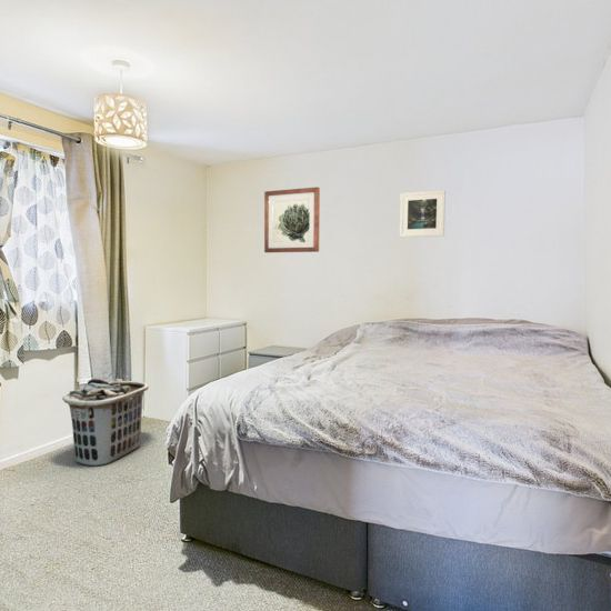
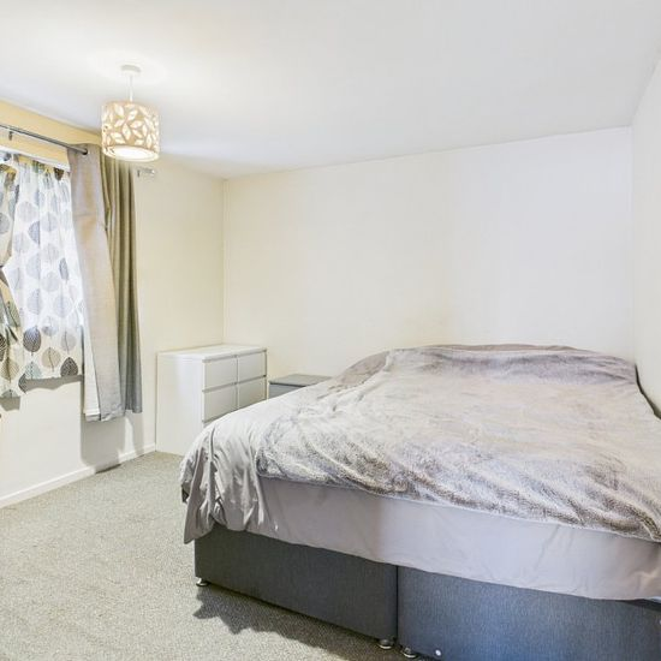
- clothes hamper [61,378,150,468]
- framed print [399,189,447,238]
- wall art [263,186,321,253]
